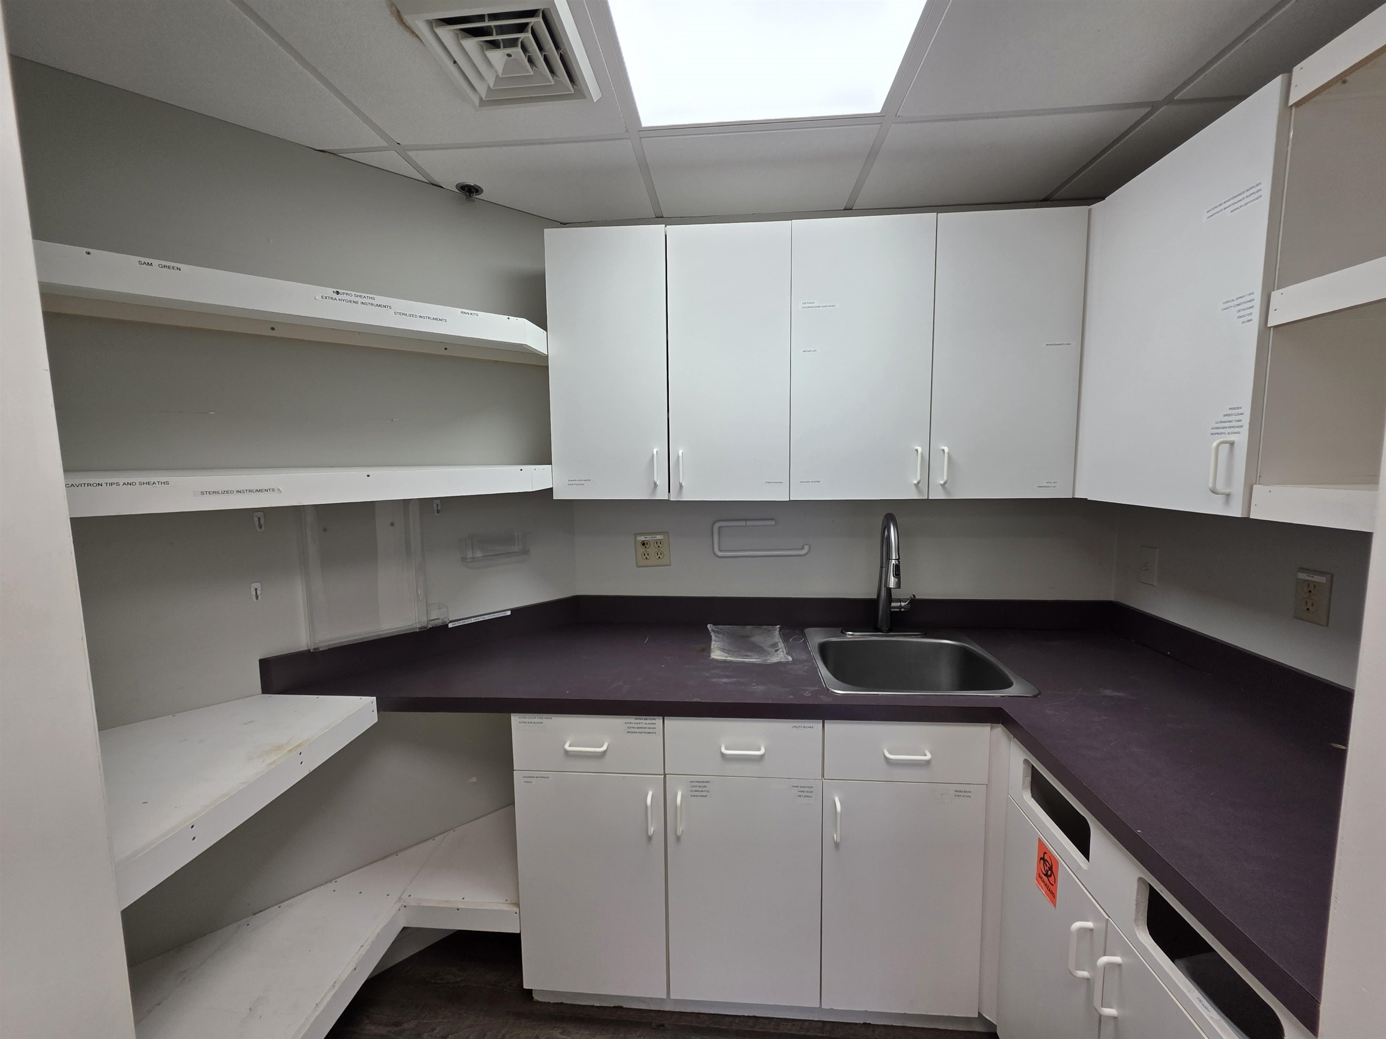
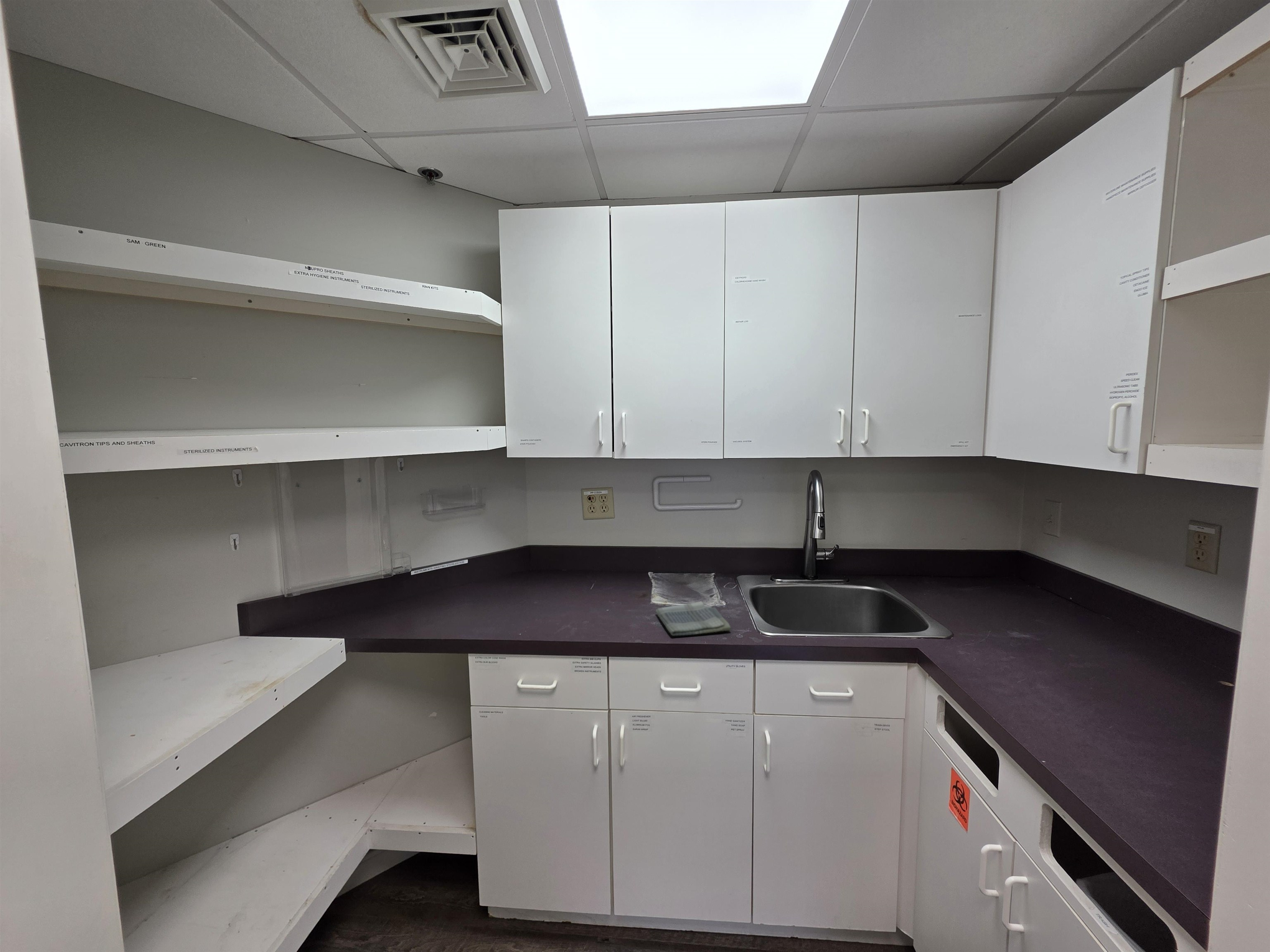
+ dish towel [655,601,731,636]
